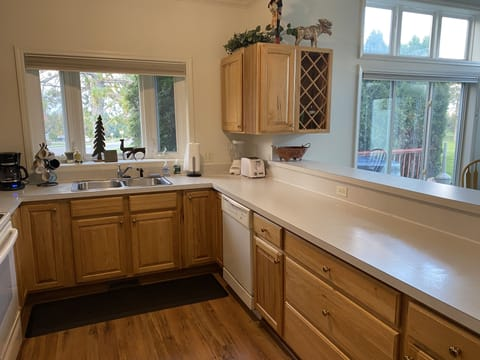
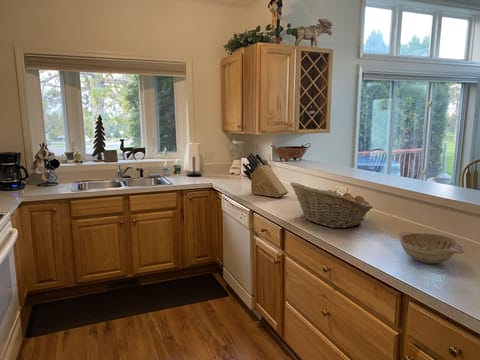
+ knife block [242,152,289,198]
+ decorative bowl [397,231,466,265]
+ fruit basket [289,181,374,229]
